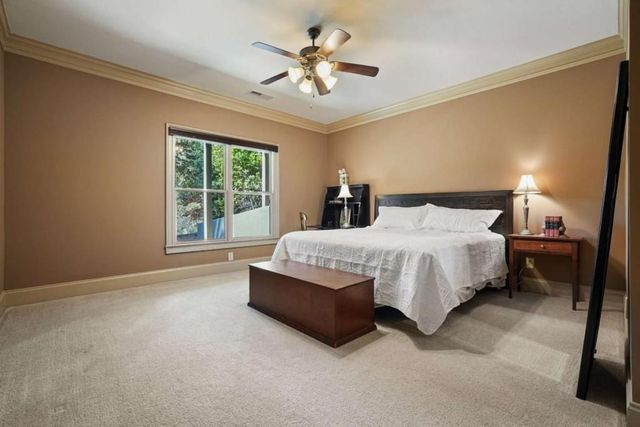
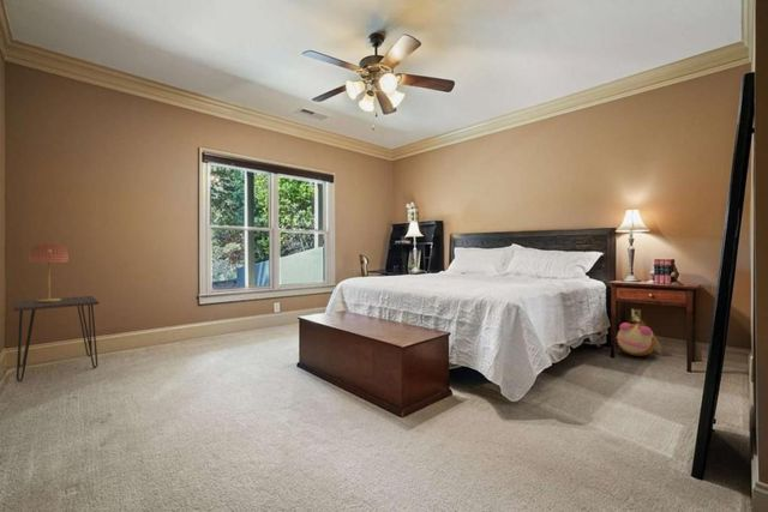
+ desk [13,295,100,383]
+ table lamp [26,241,70,302]
+ plush toy [614,321,658,357]
